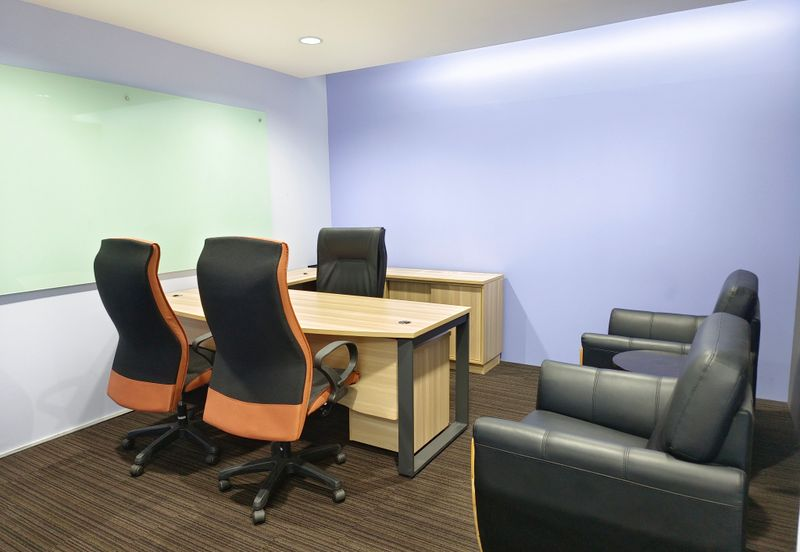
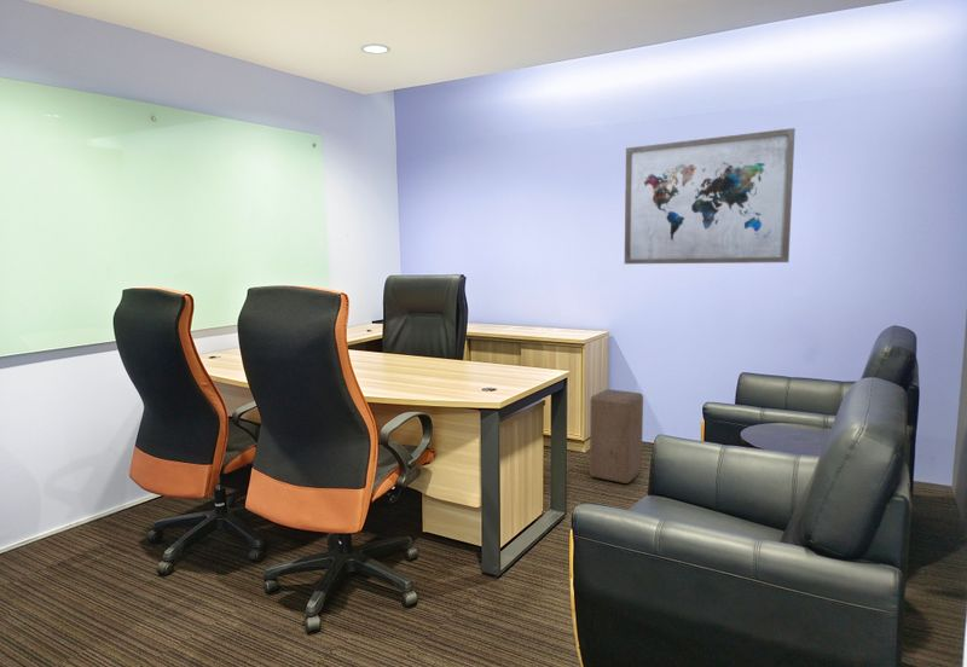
+ stool [589,388,644,485]
+ wall art [624,127,797,265]
